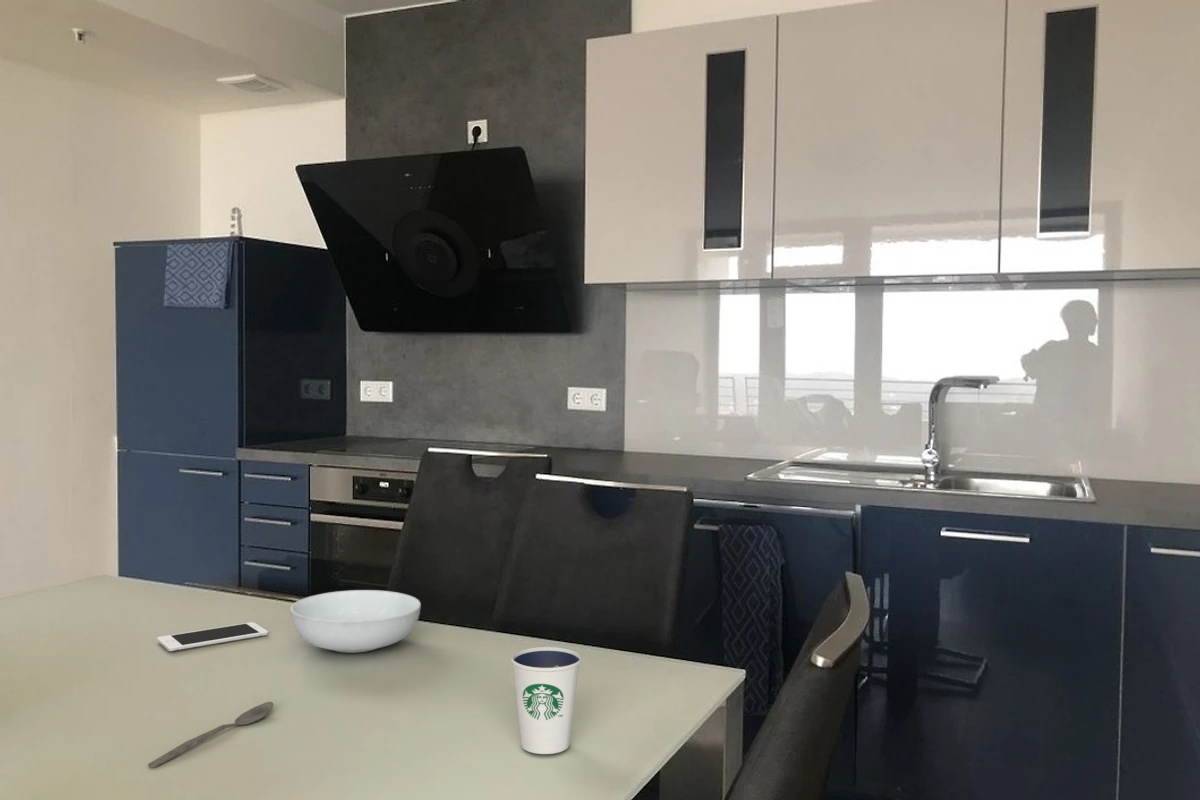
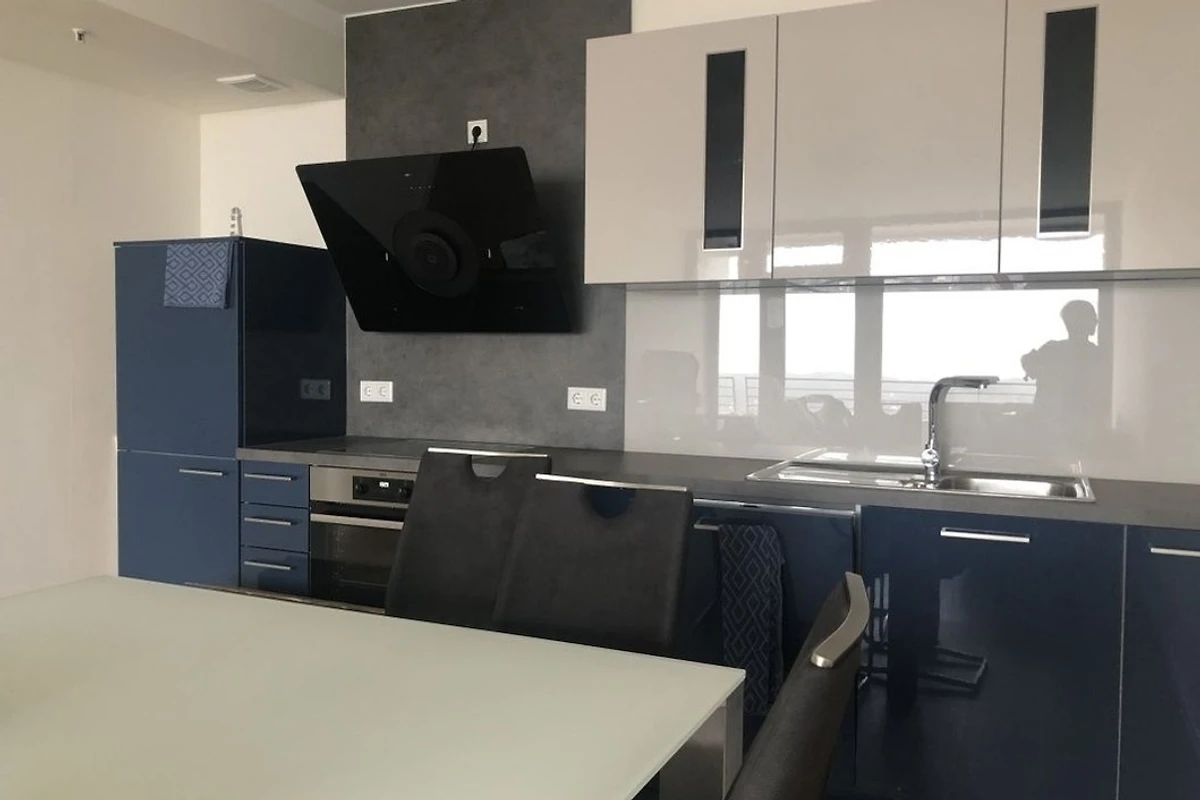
- cell phone [156,621,269,652]
- serving bowl [289,589,422,654]
- spoon [147,701,274,769]
- dixie cup [510,646,583,755]
